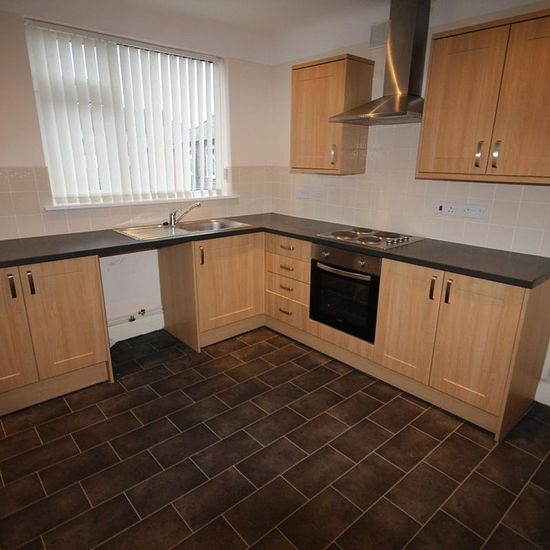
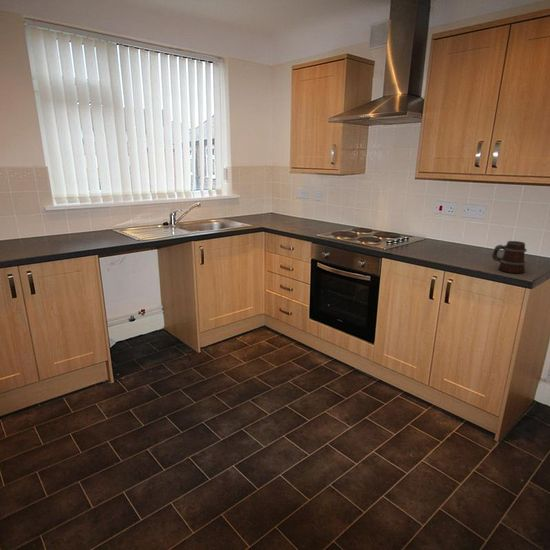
+ mug [491,240,528,274]
